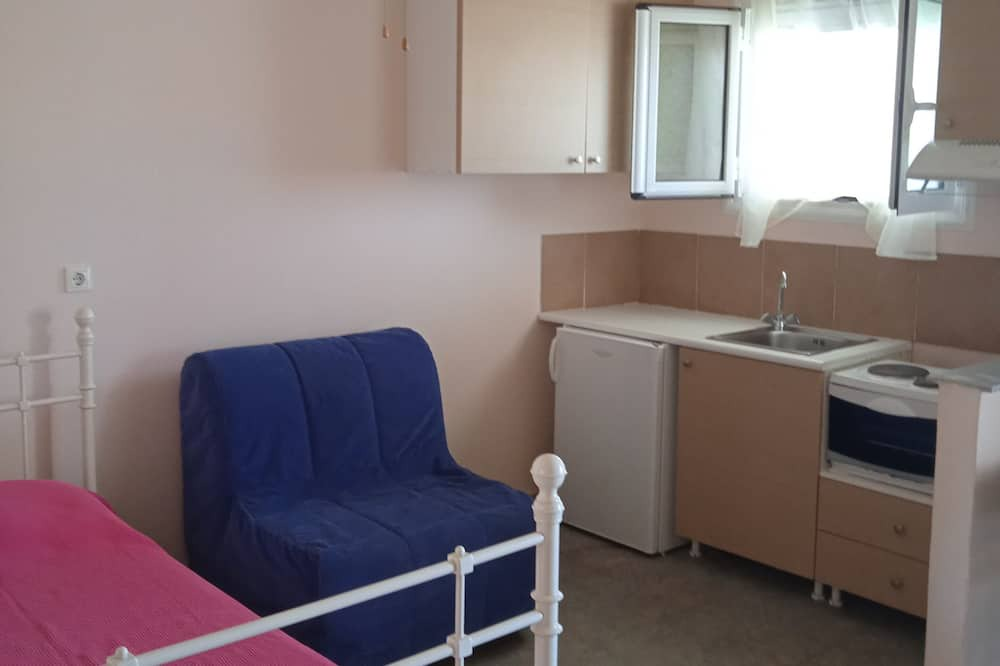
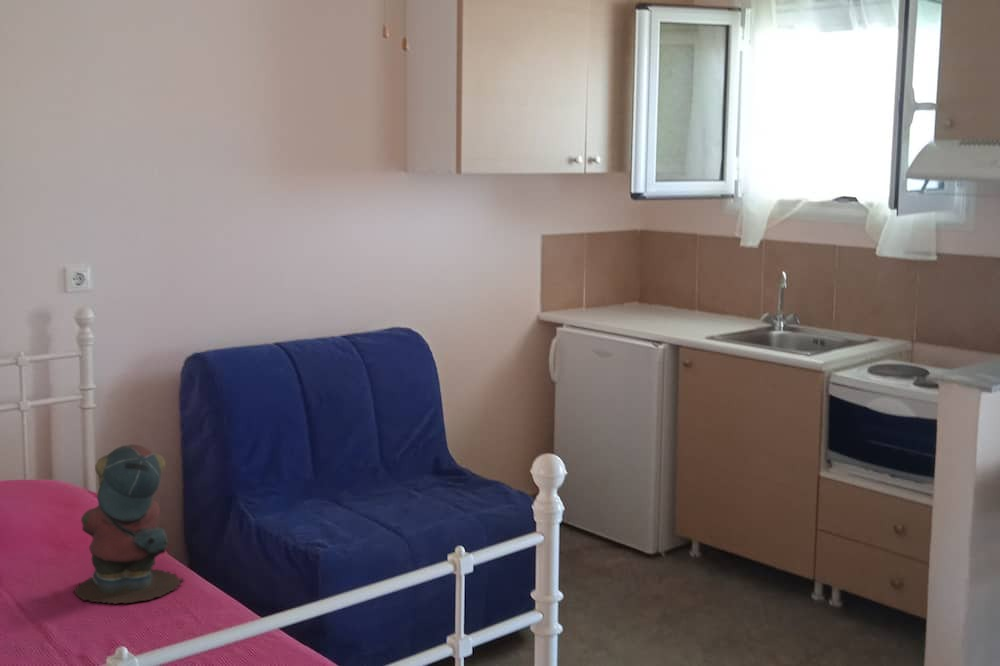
+ teddy bear [72,443,185,605]
